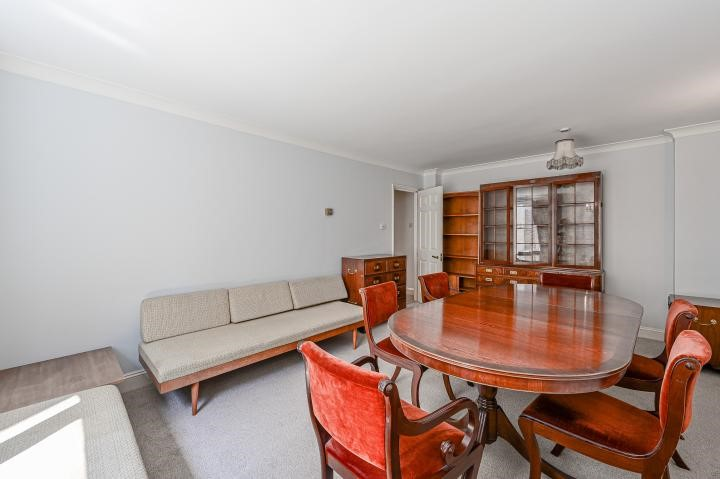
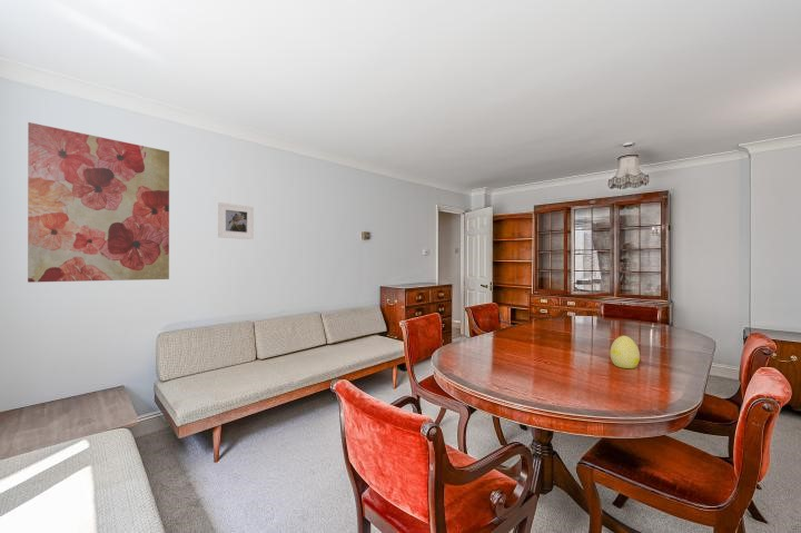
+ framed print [217,201,255,240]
+ decorative egg [610,335,641,369]
+ wall art [27,121,170,284]
